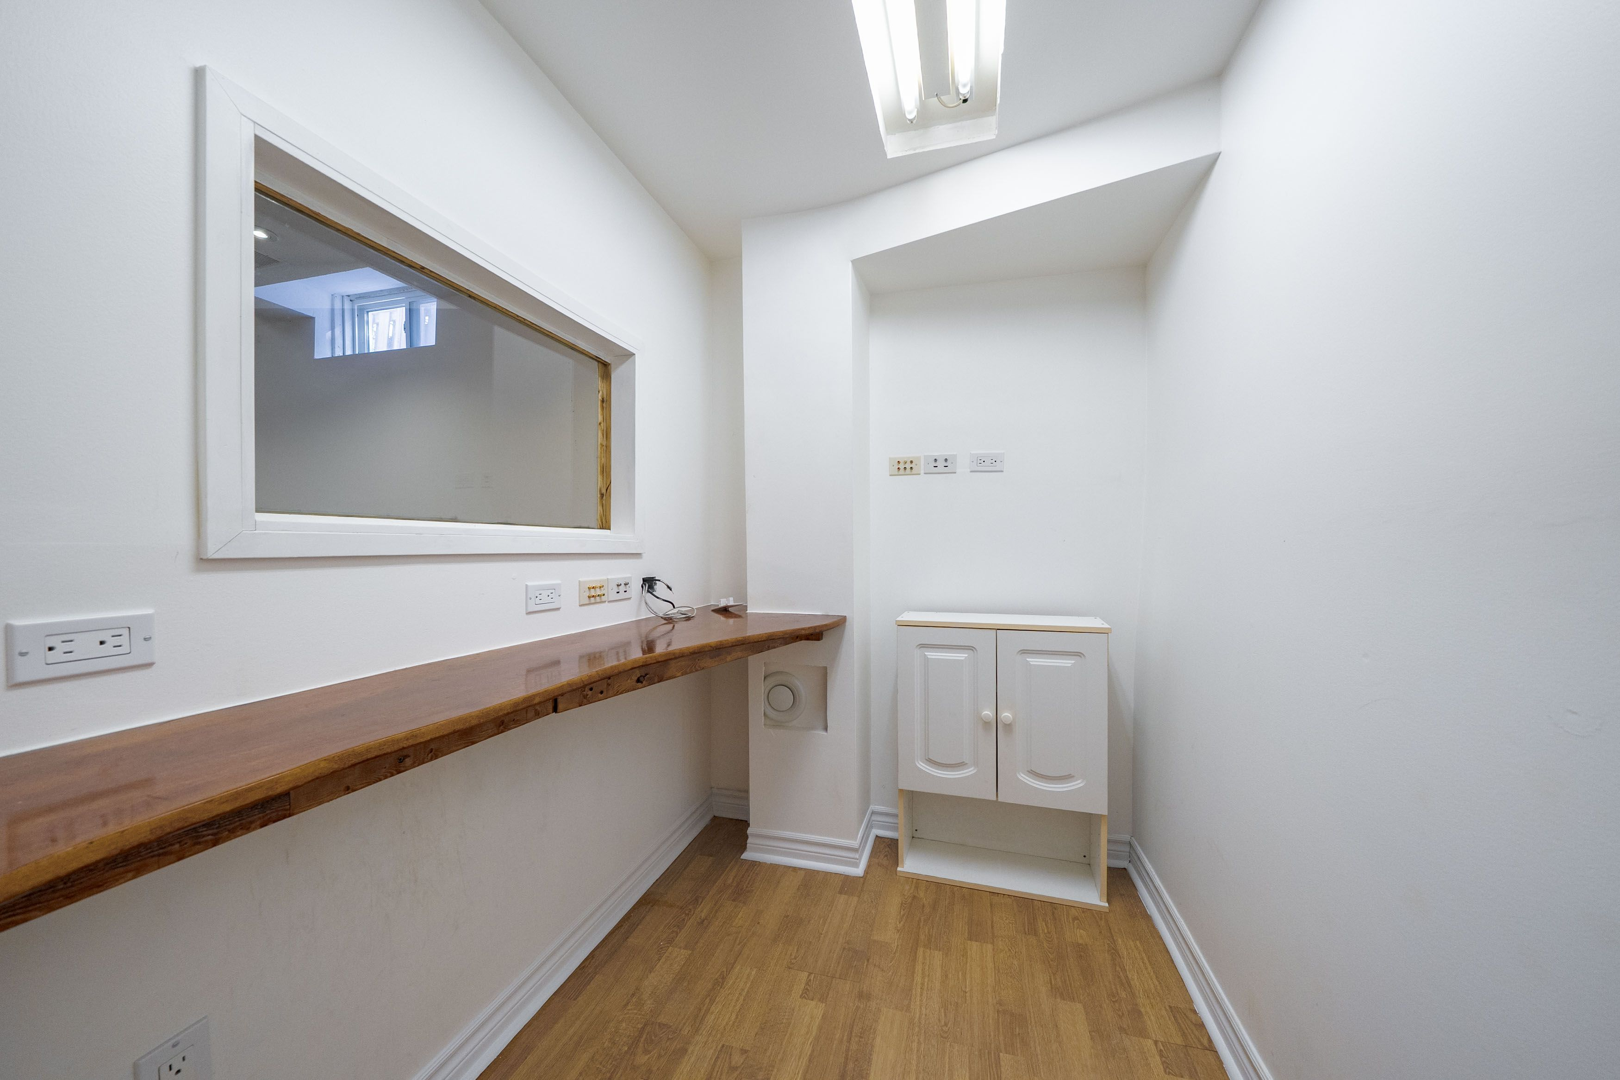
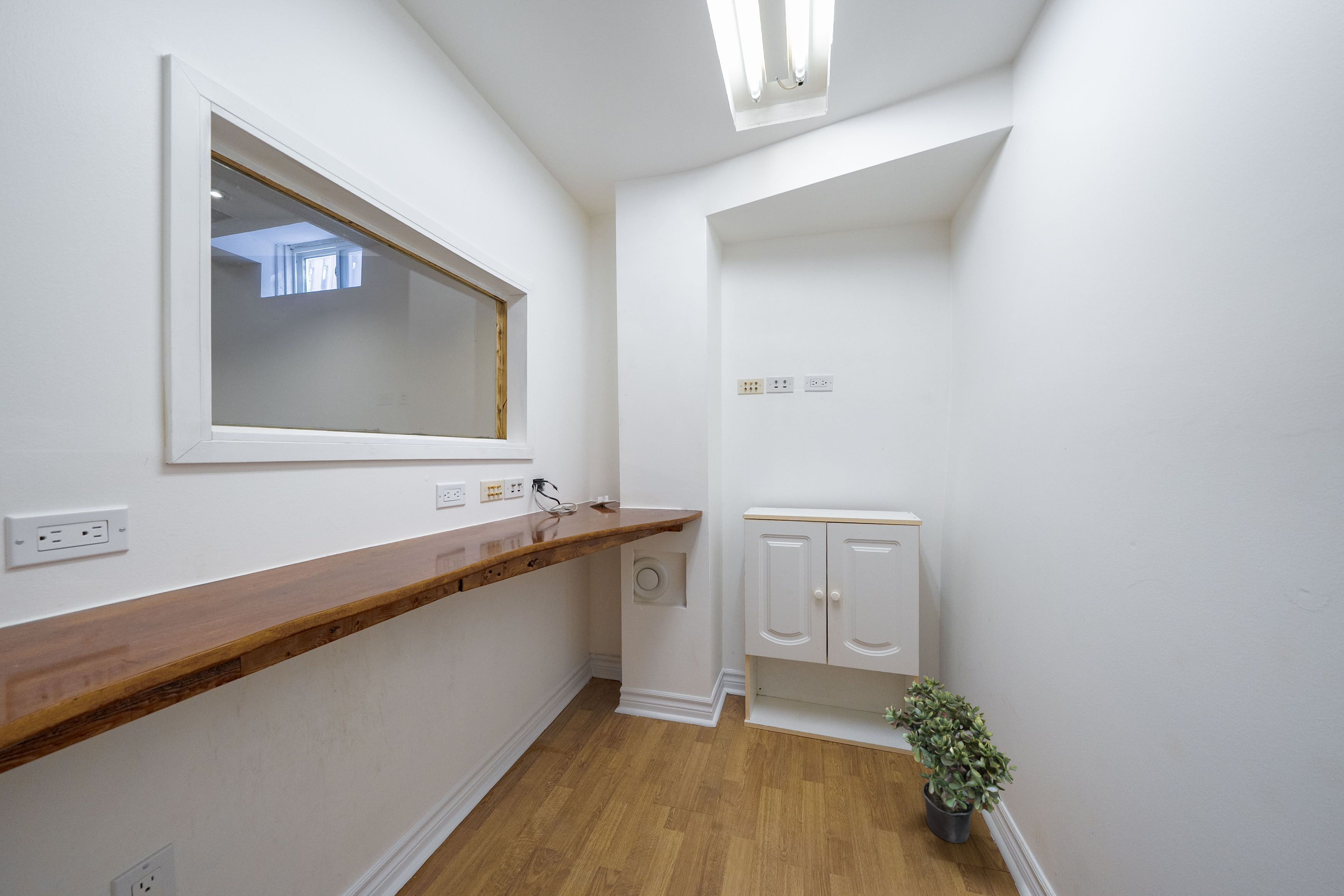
+ potted plant [882,675,1018,844]
